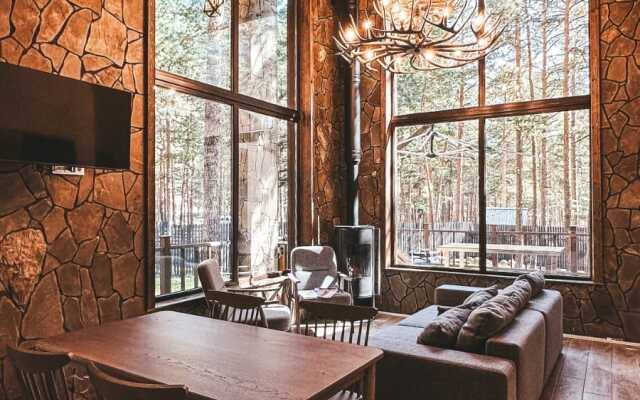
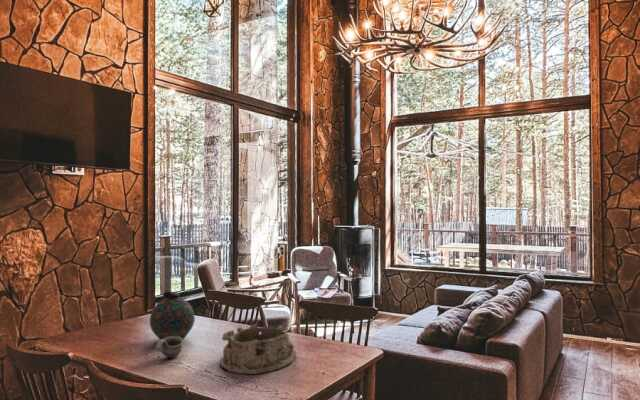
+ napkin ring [219,323,297,375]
+ snuff bottle [149,290,196,341]
+ cup [155,337,184,359]
